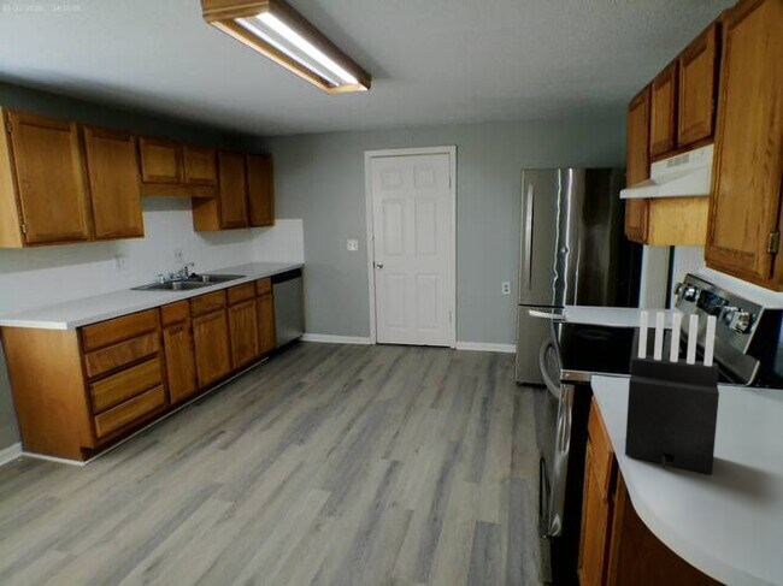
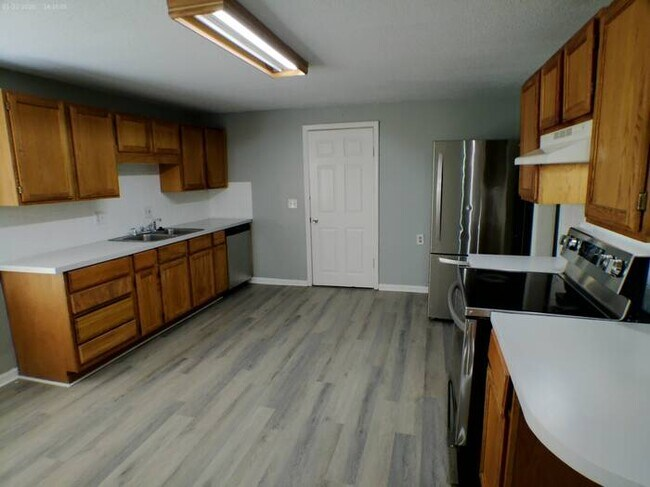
- knife block [624,309,720,475]
